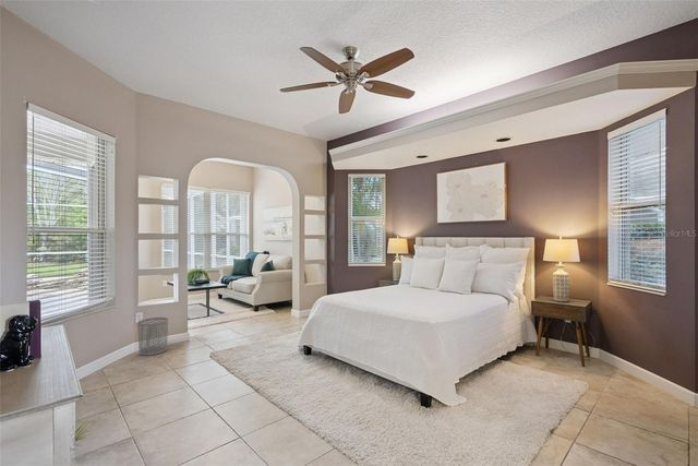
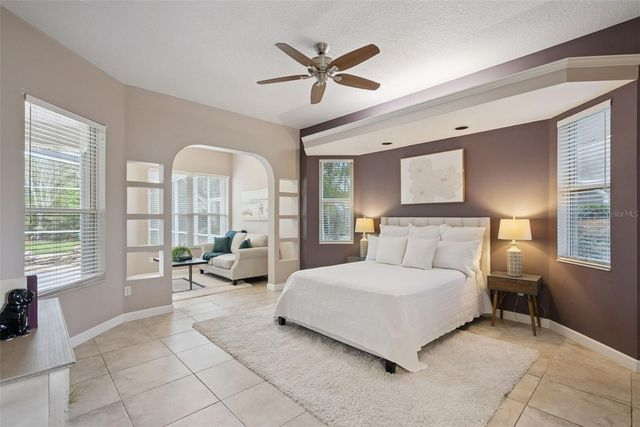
- waste bin [136,316,169,357]
